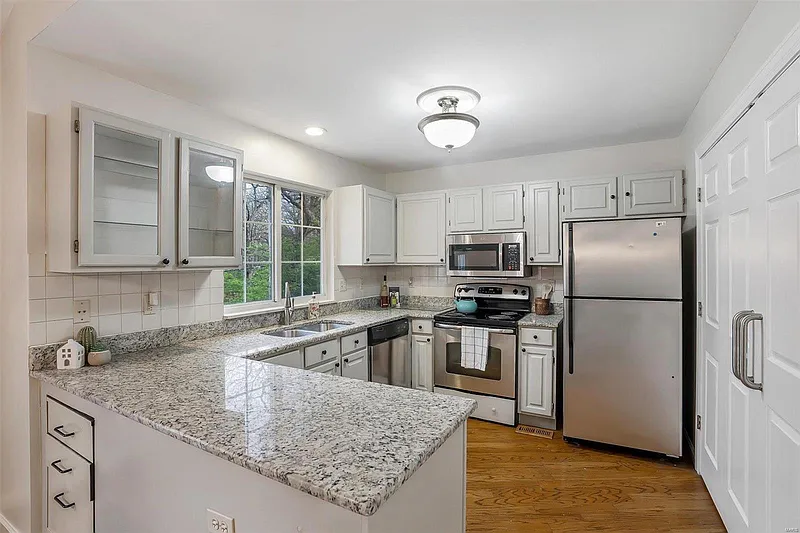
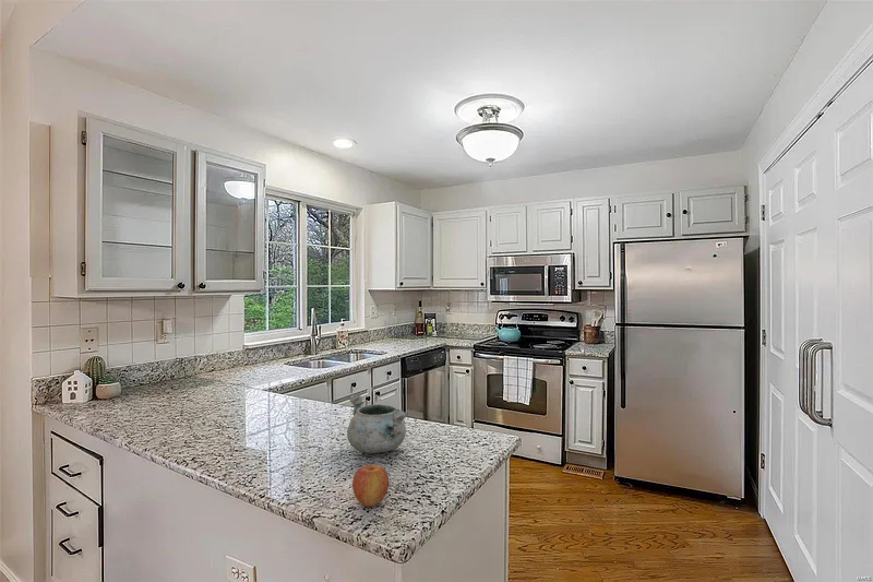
+ apple [351,464,390,508]
+ decorative bowl [346,393,408,454]
